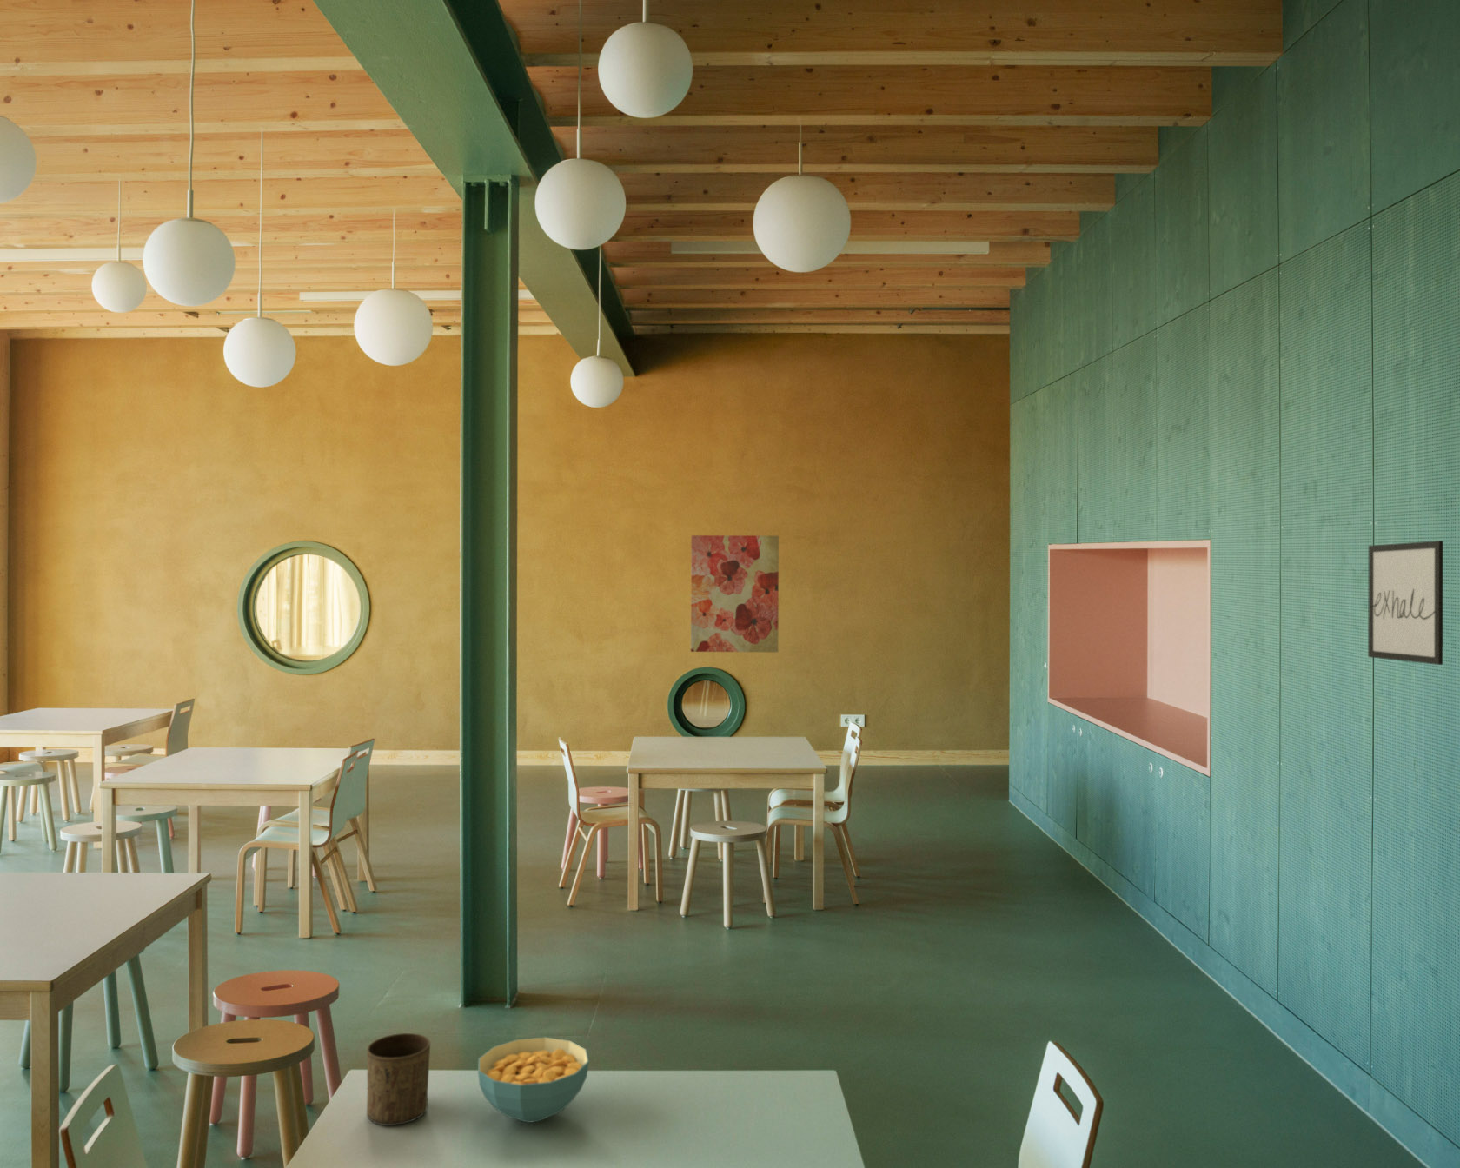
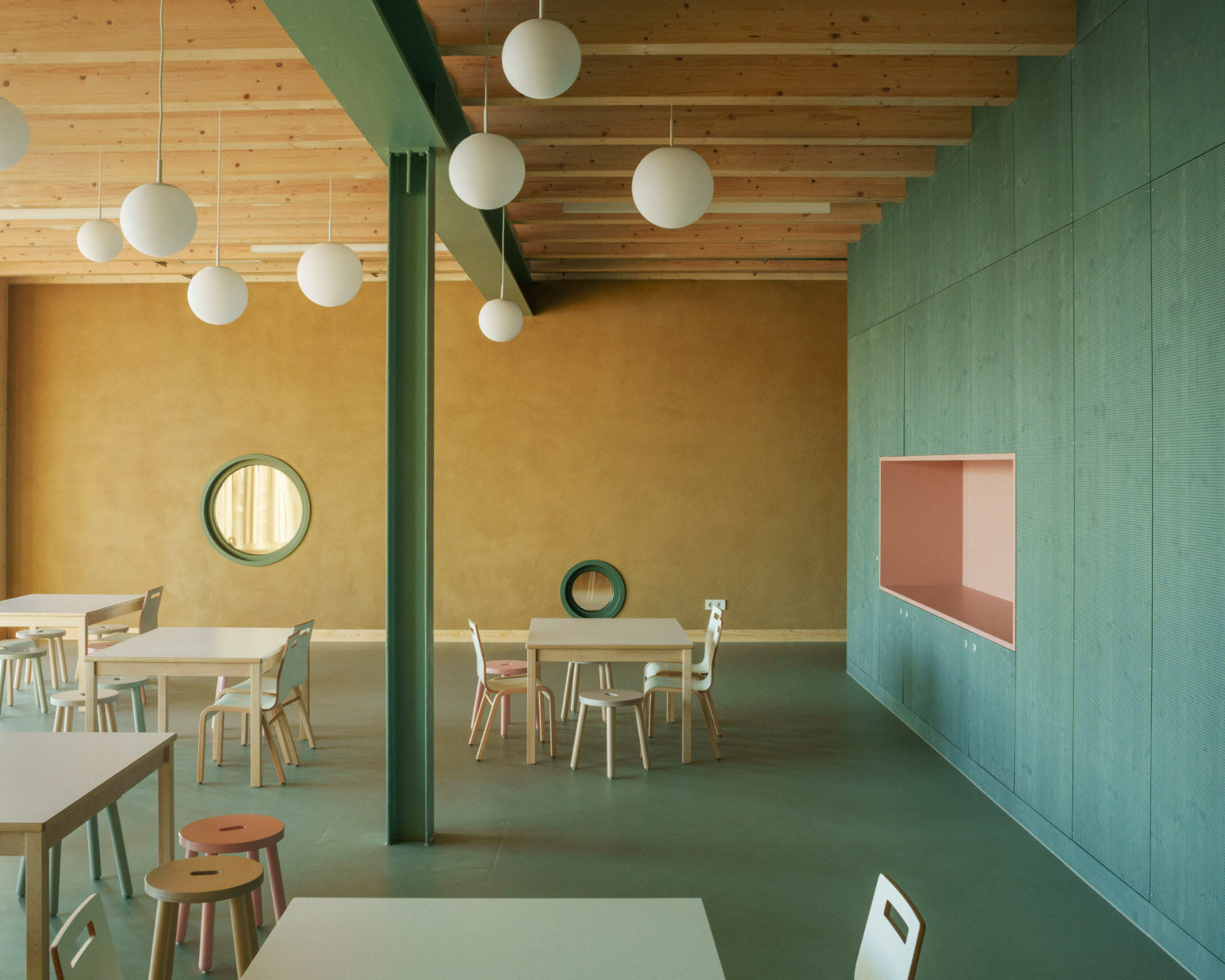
- cereal bowl [477,1036,590,1124]
- wall art [690,534,779,653]
- wall art [1367,540,1445,666]
- cup [366,1032,431,1126]
